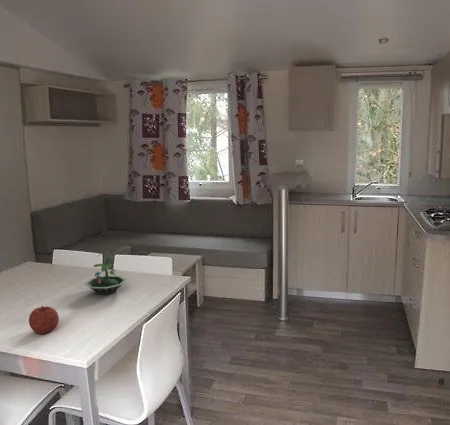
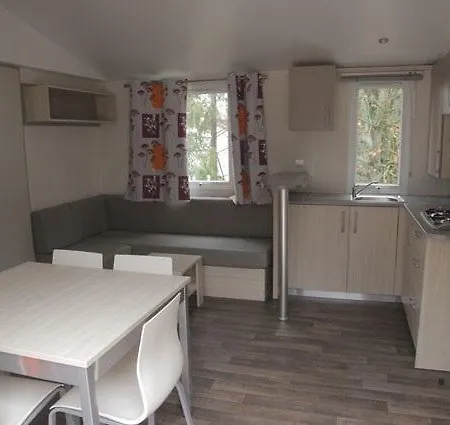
- fruit [28,305,60,335]
- terrarium [83,251,128,295]
